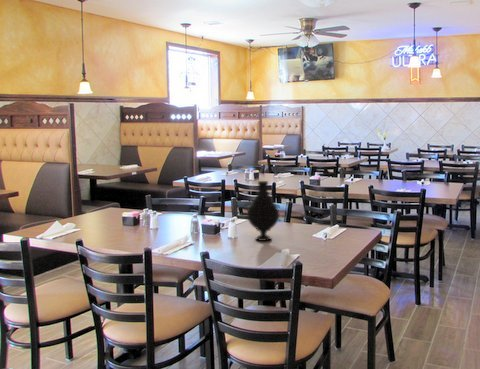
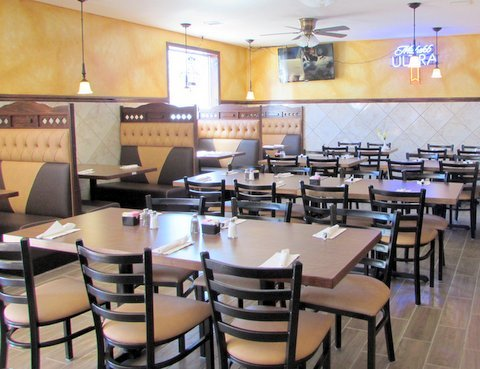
- vase [246,180,281,242]
